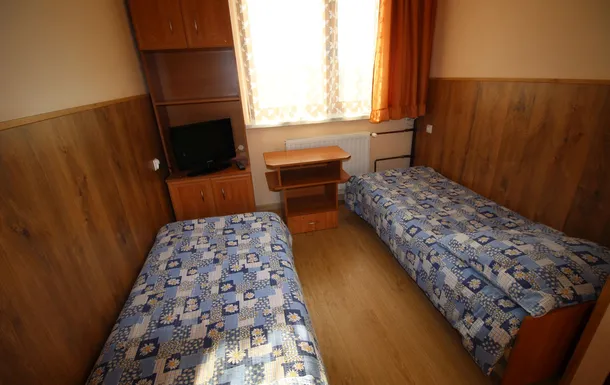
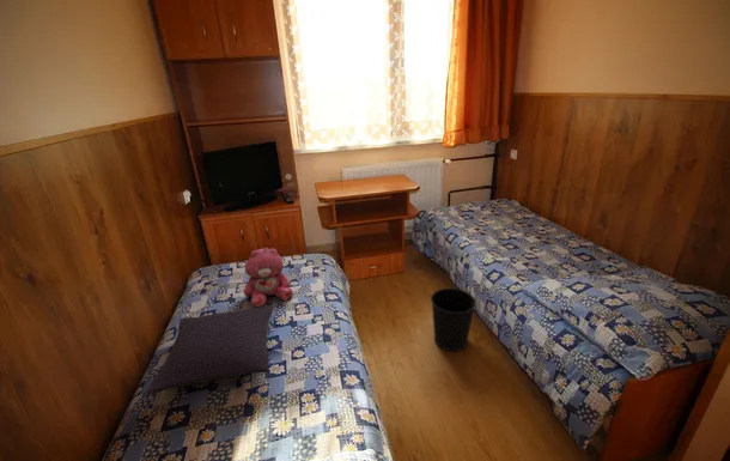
+ teddy bear [243,247,294,308]
+ wastebasket [430,287,477,352]
+ pillow [145,304,275,395]
